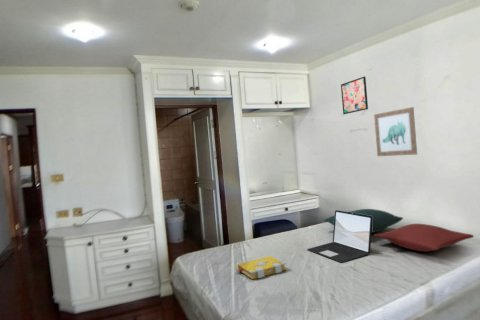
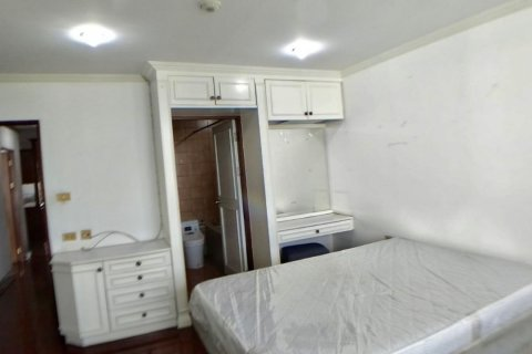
- pillow [373,223,475,252]
- wall art [340,76,369,115]
- laptop [306,209,372,264]
- spell book [236,255,288,280]
- pillow [323,208,404,234]
- wall art [373,106,418,157]
